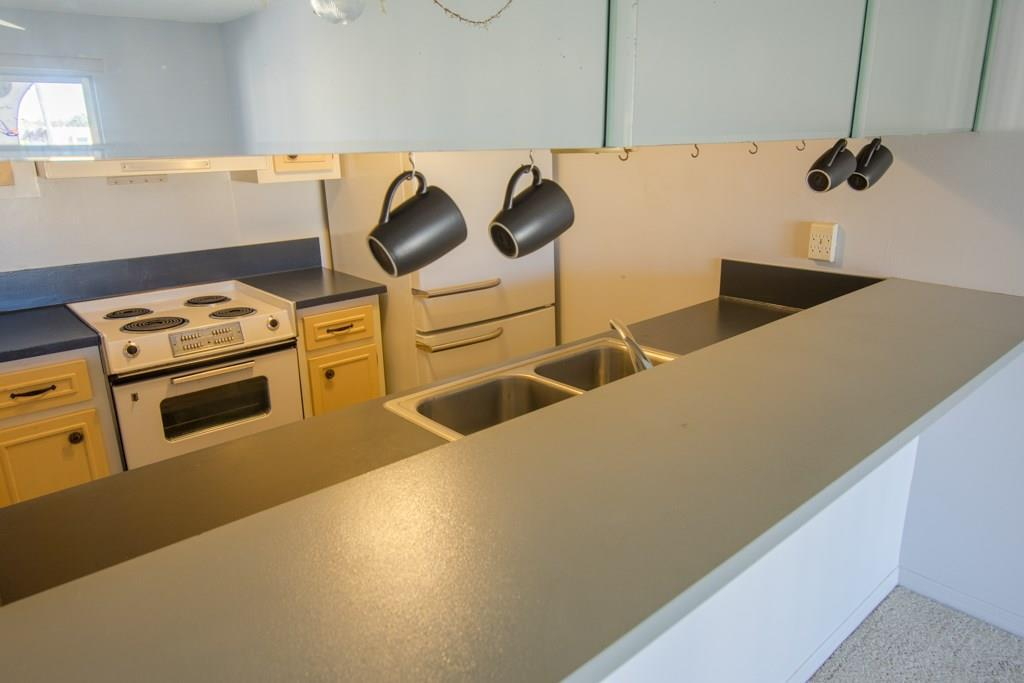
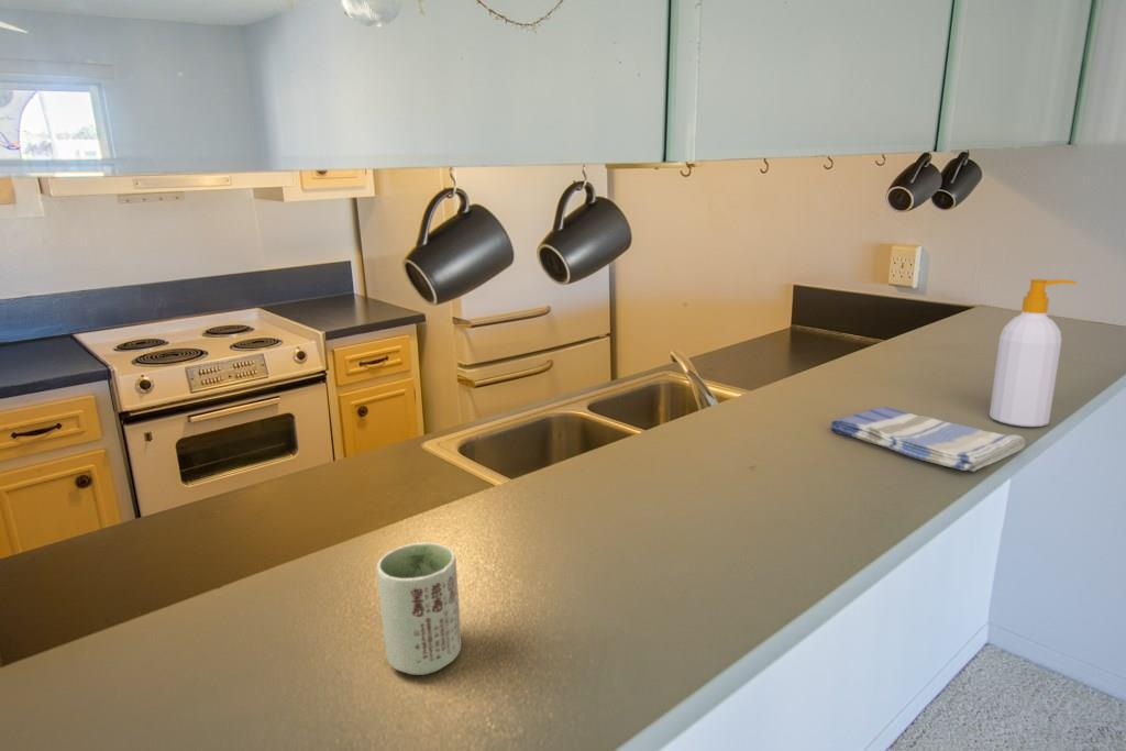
+ cup [376,541,462,676]
+ soap bottle [989,278,1078,428]
+ dish towel [829,406,1026,473]
